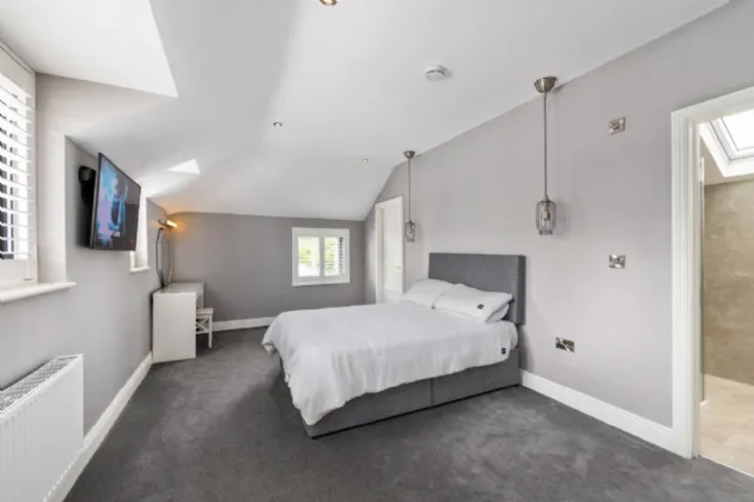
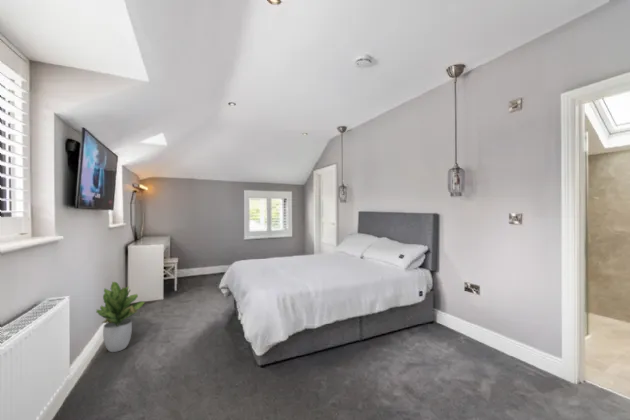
+ potted plant [95,281,146,353]
